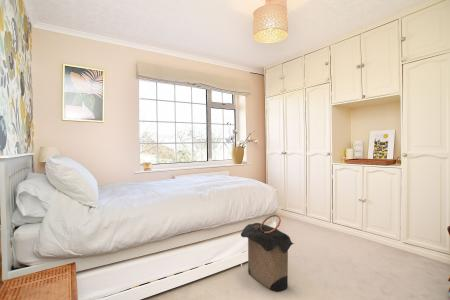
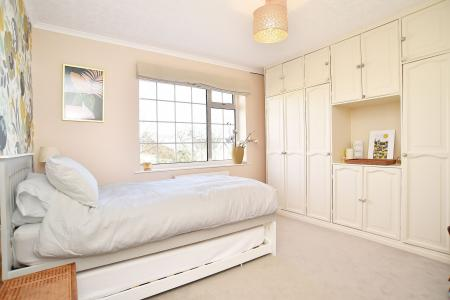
- laundry hamper [240,214,295,293]
